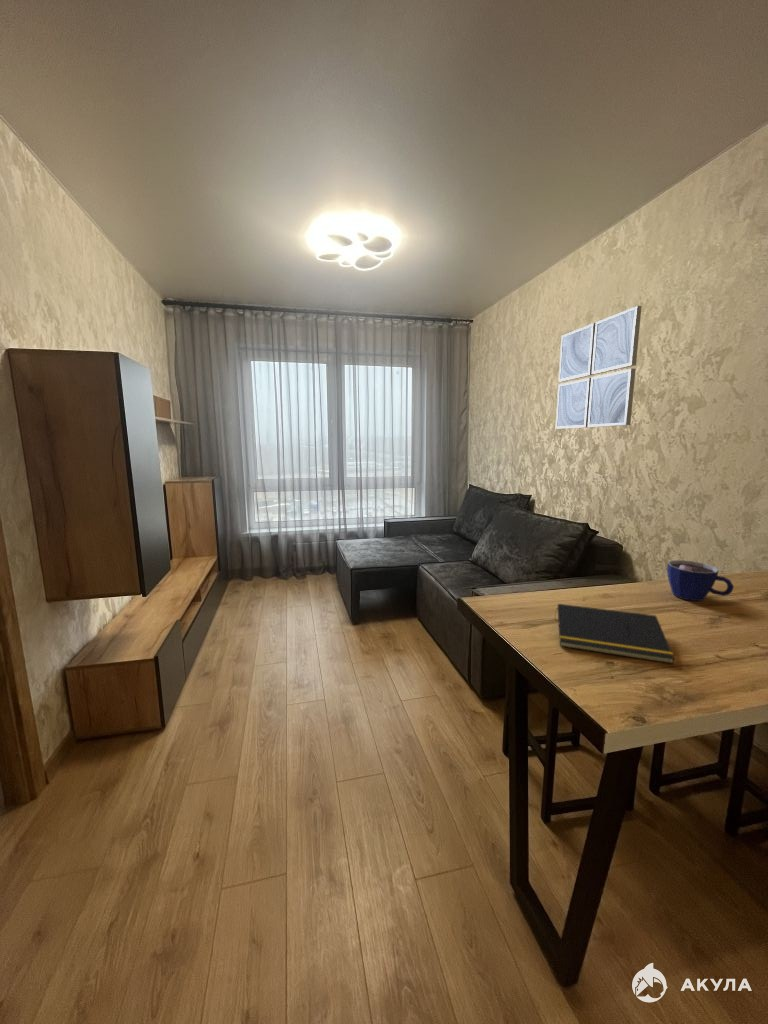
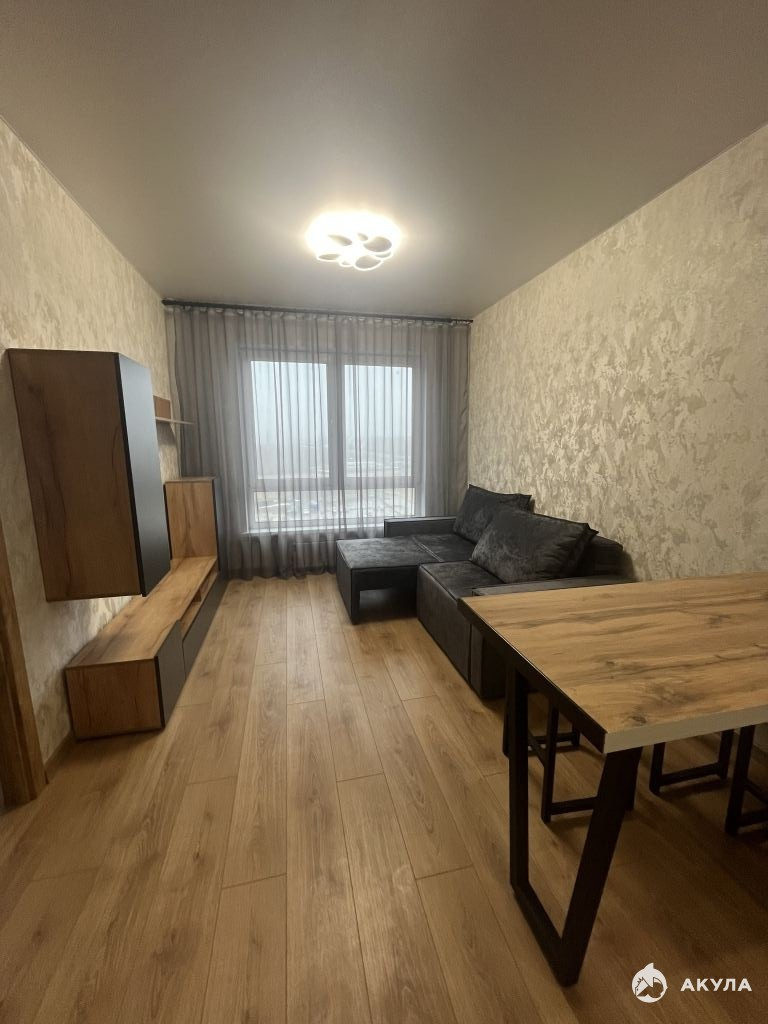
- cup [666,559,735,602]
- notepad [553,603,675,665]
- wall art [555,305,643,430]
